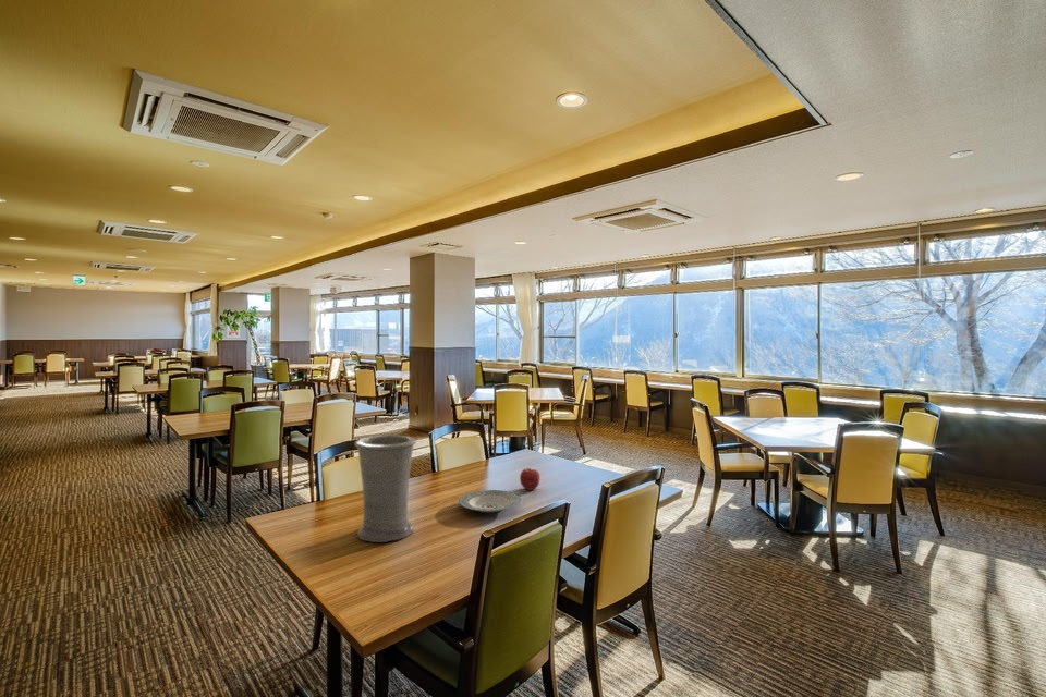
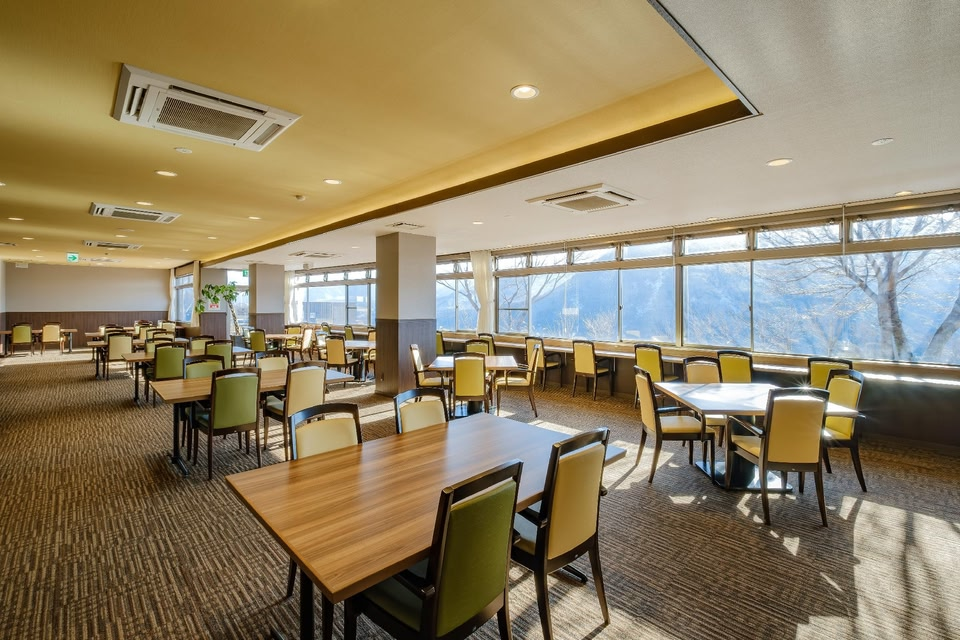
- plate [458,489,522,513]
- apple [519,467,540,491]
- vase [354,435,417,543]
